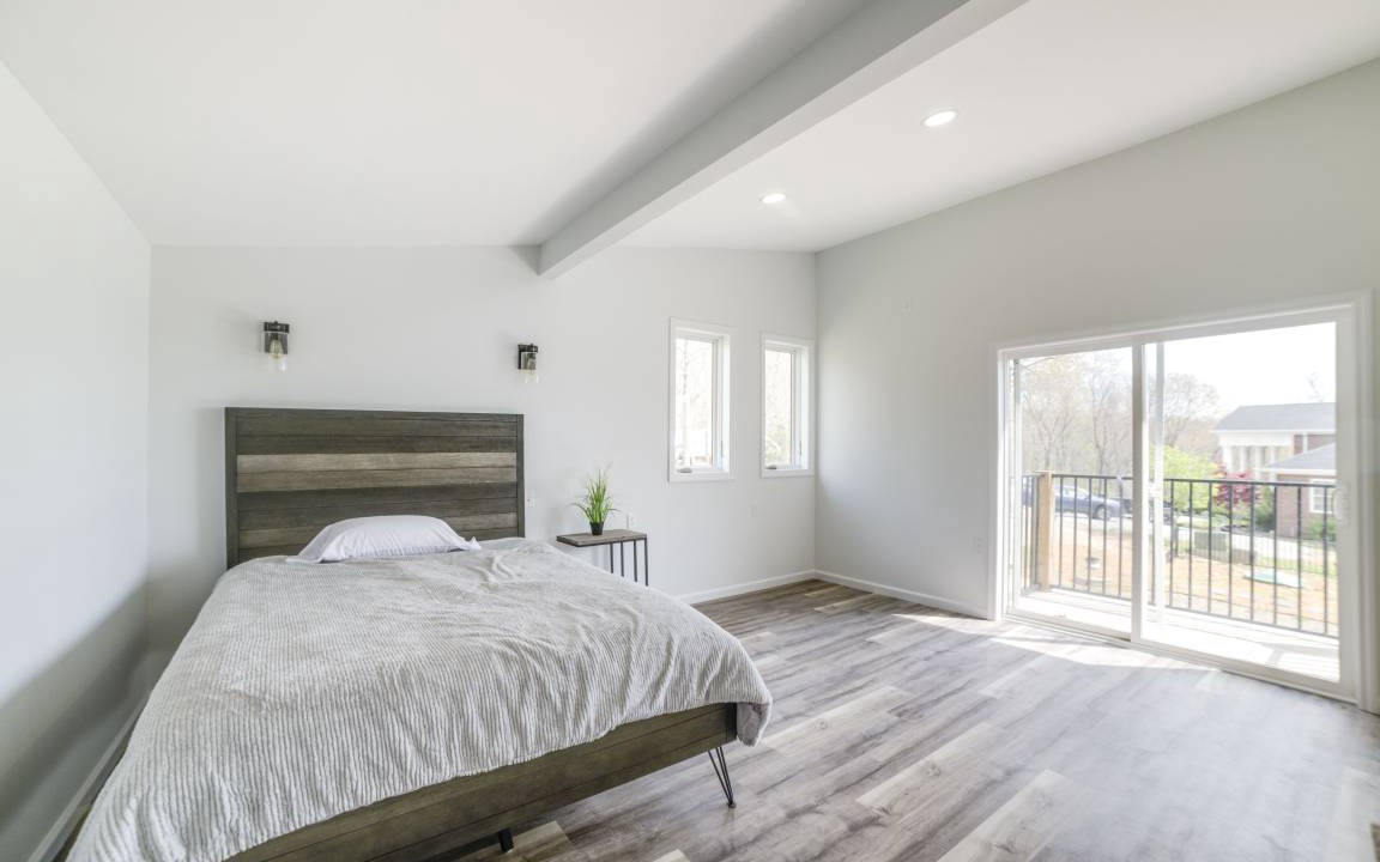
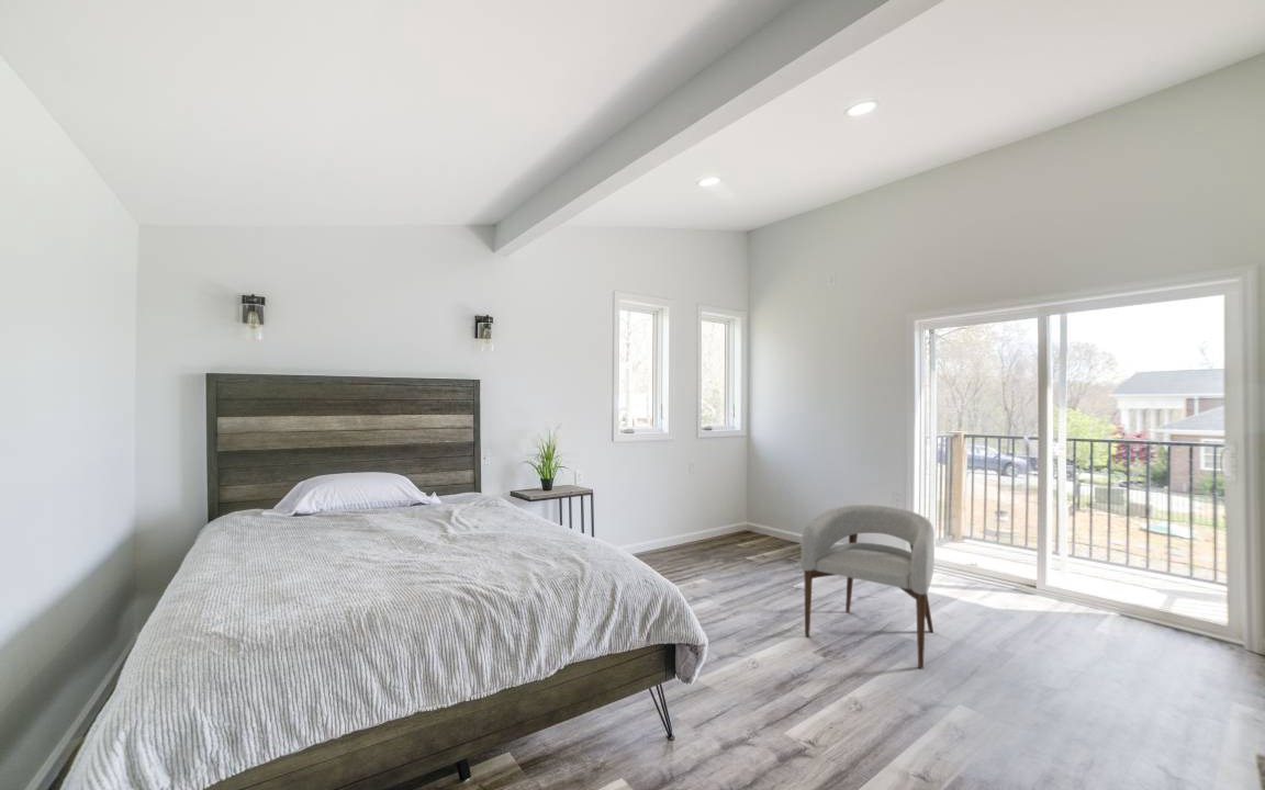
+ armchair [801,504,936,669]
